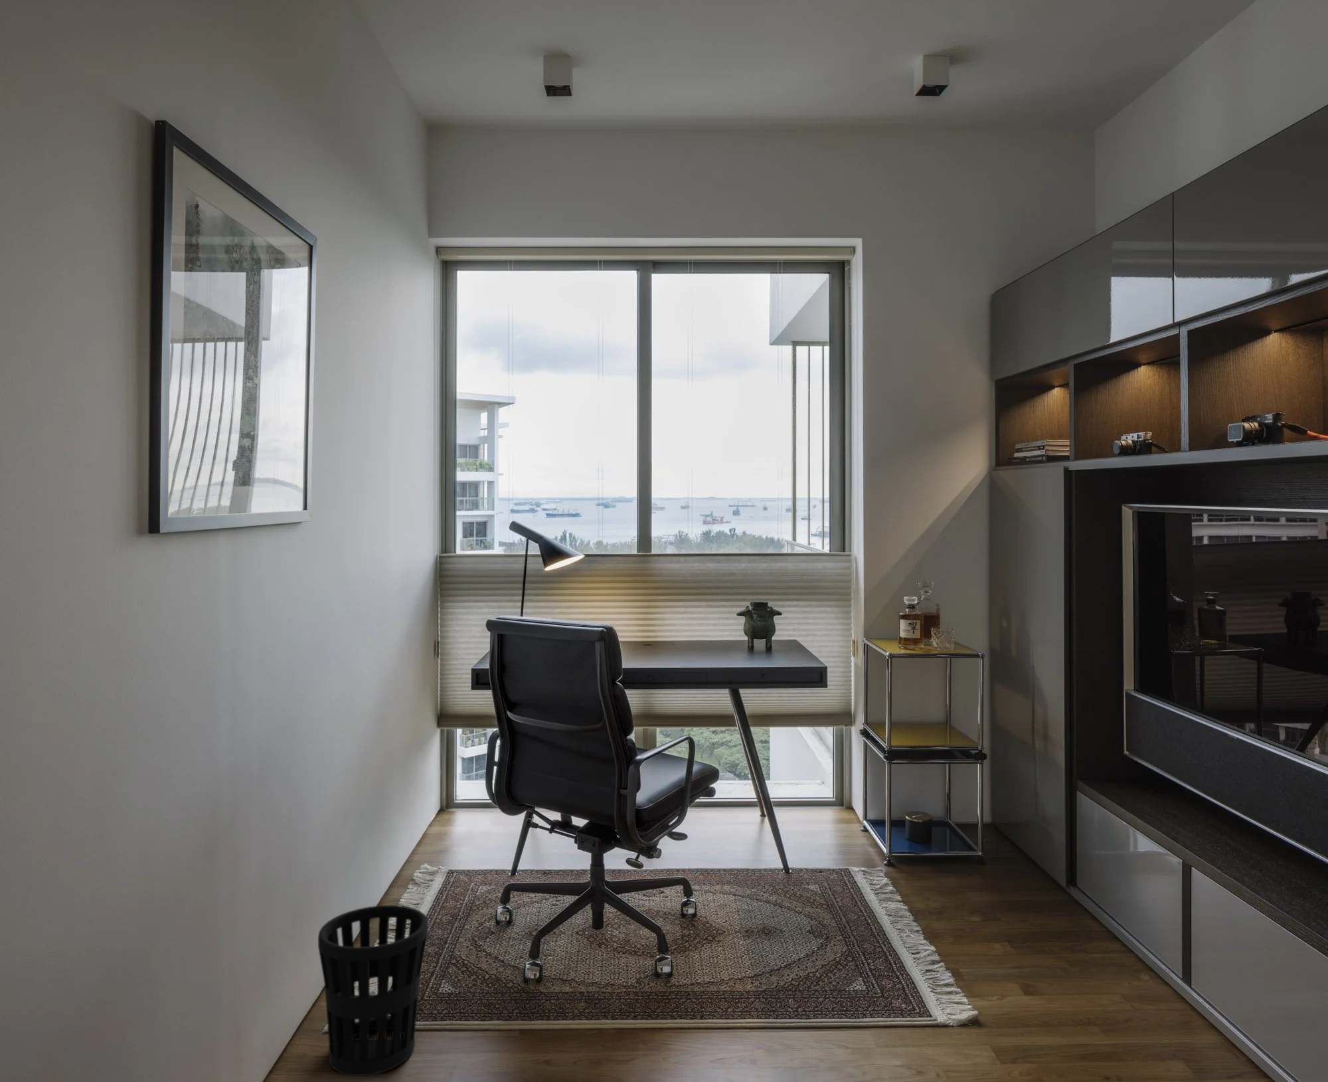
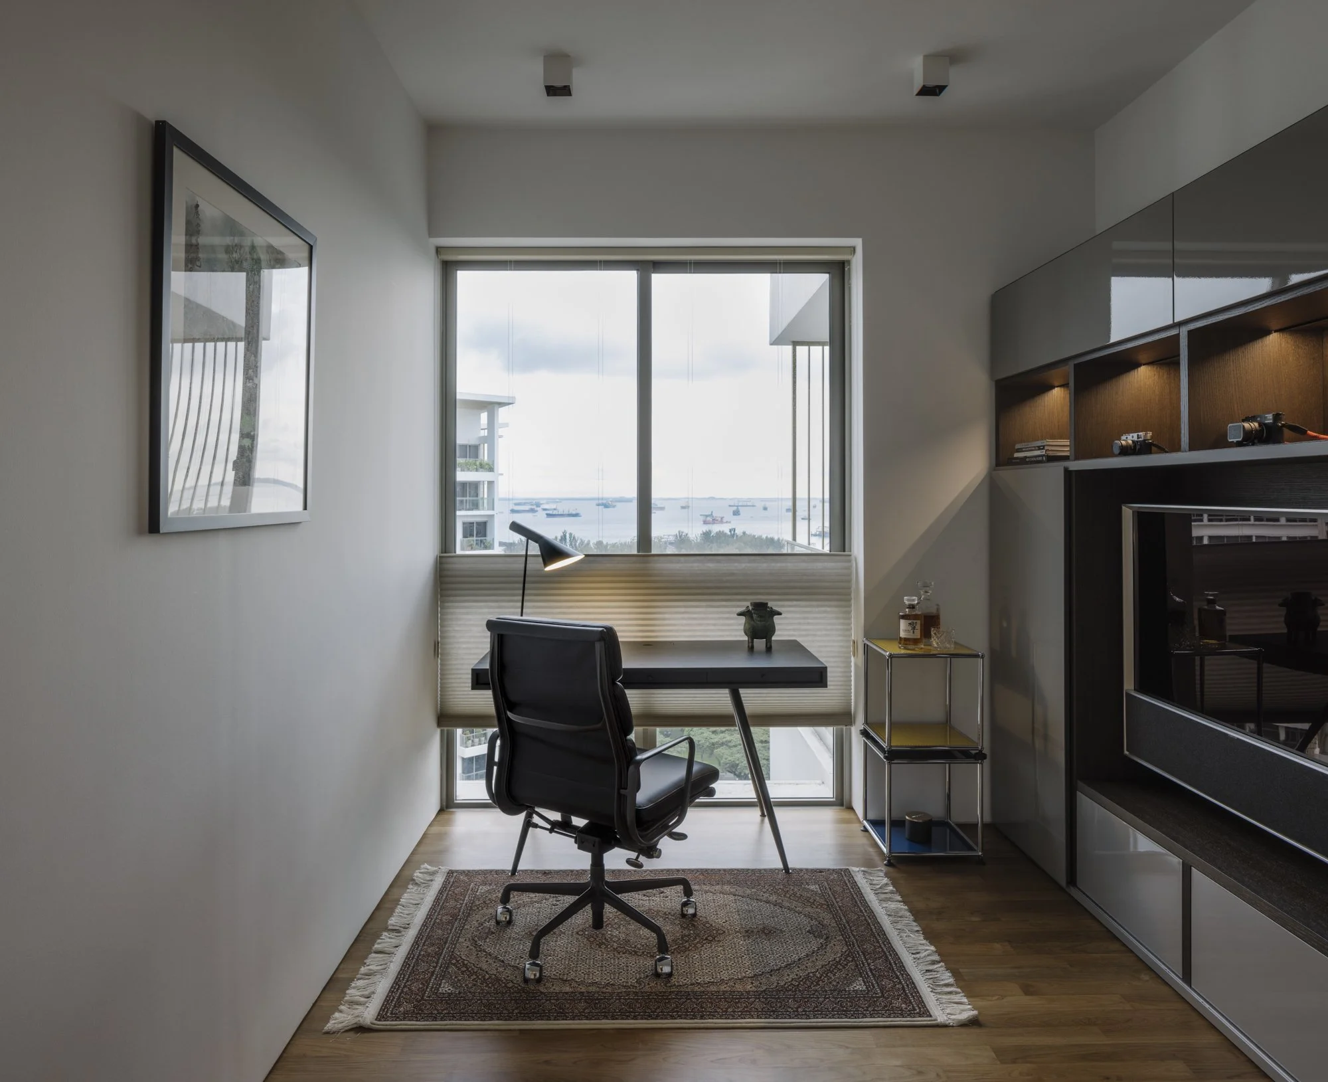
- wastebasket [318,904,429,1076]
